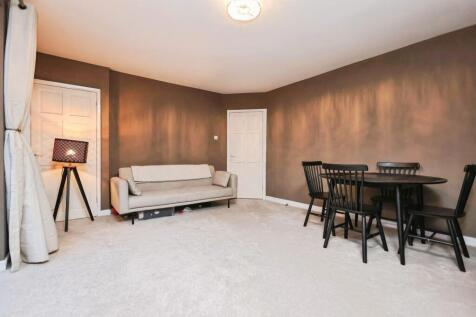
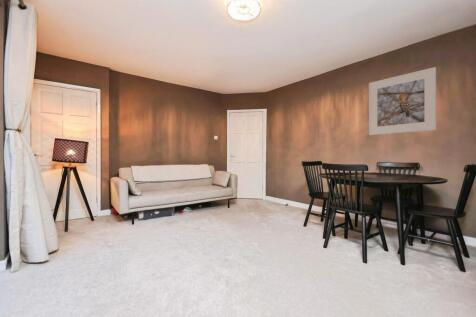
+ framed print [368,66,437,136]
